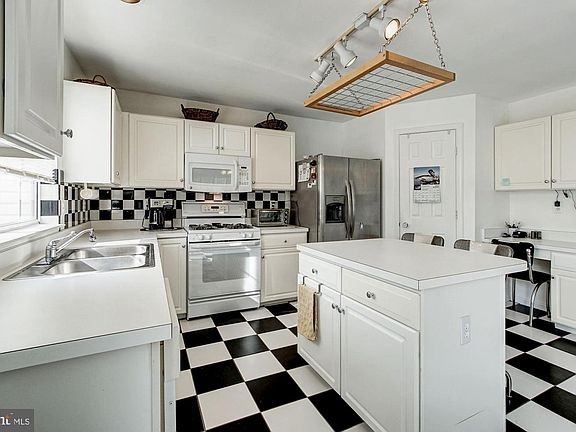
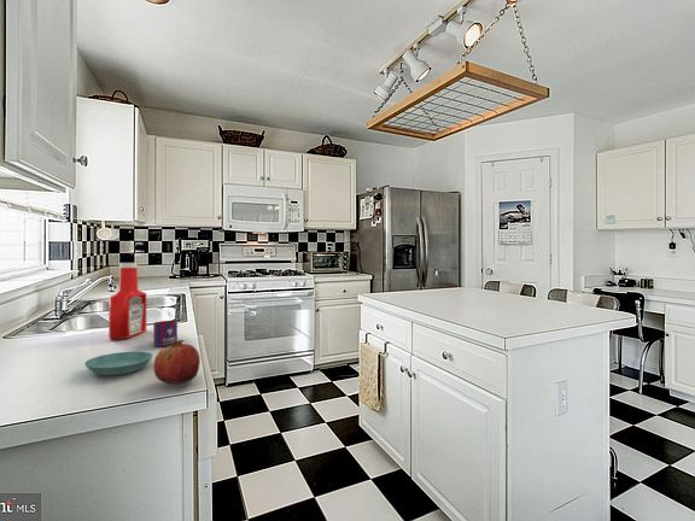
+ saucer [83,351,153,376]
+ soap bottle [107,262,147,340]
+ mug [152,320,179,347]
+ fruit [152,339,202,386]
